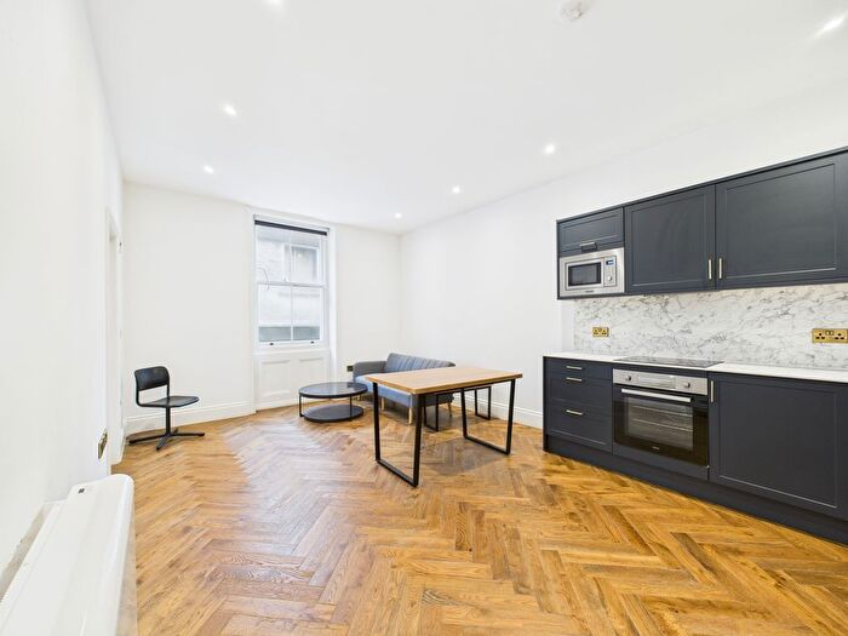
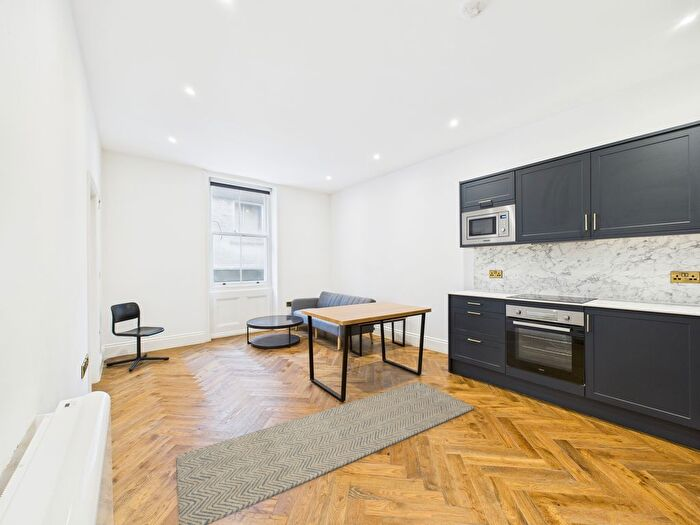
+ rug [176,381,475,525]
